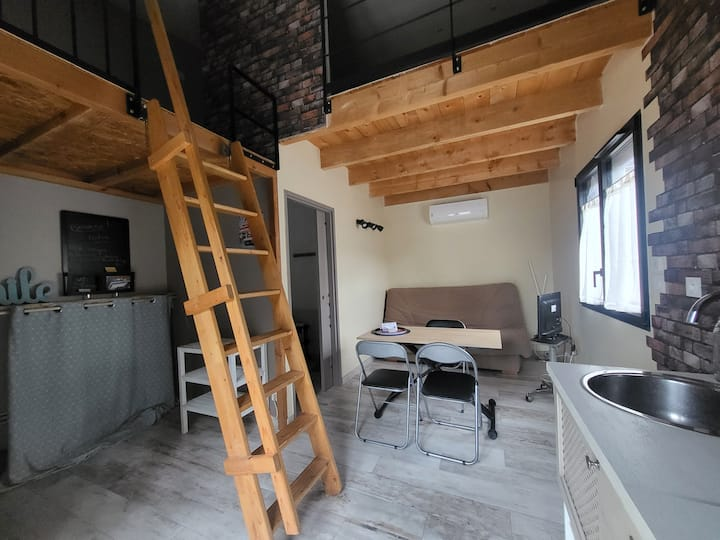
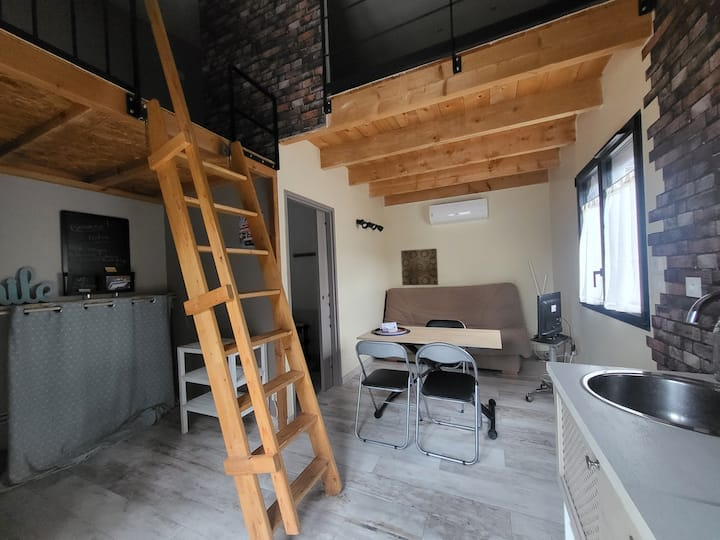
+ wall art [400,248,439,286]
